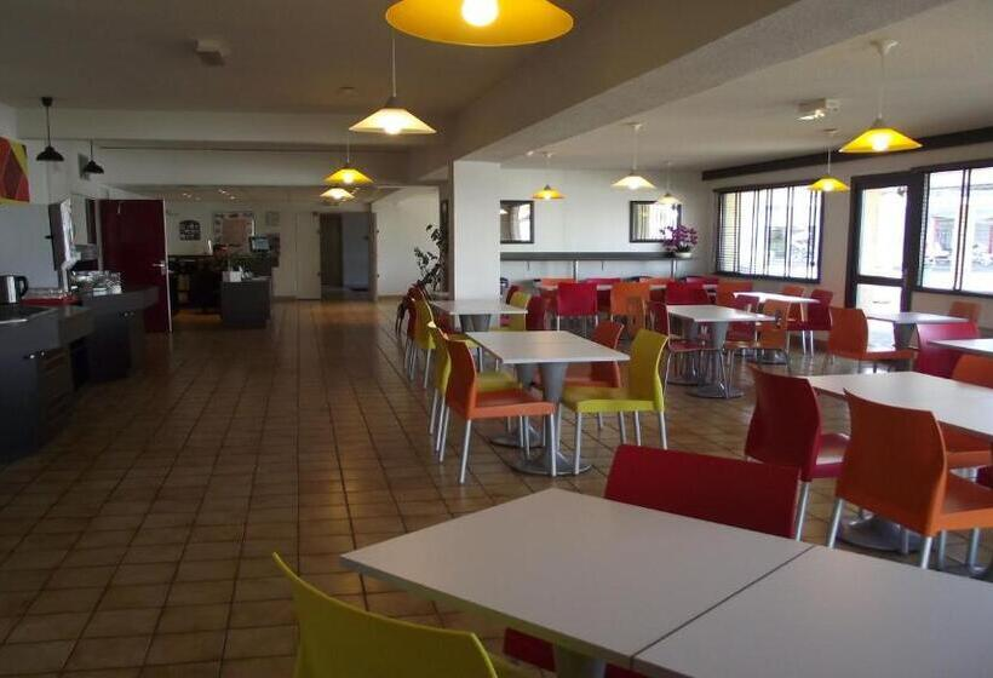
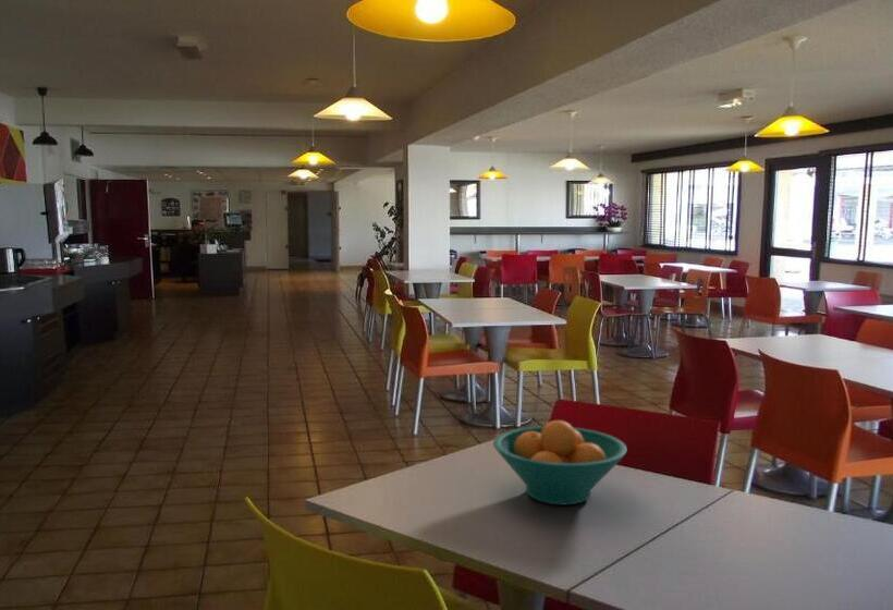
+ fruit bowl [492,419,628,507]
